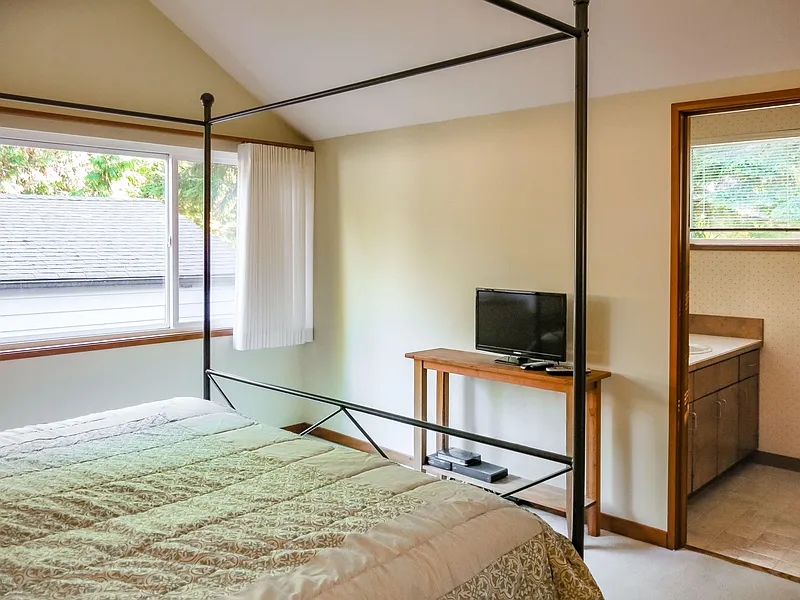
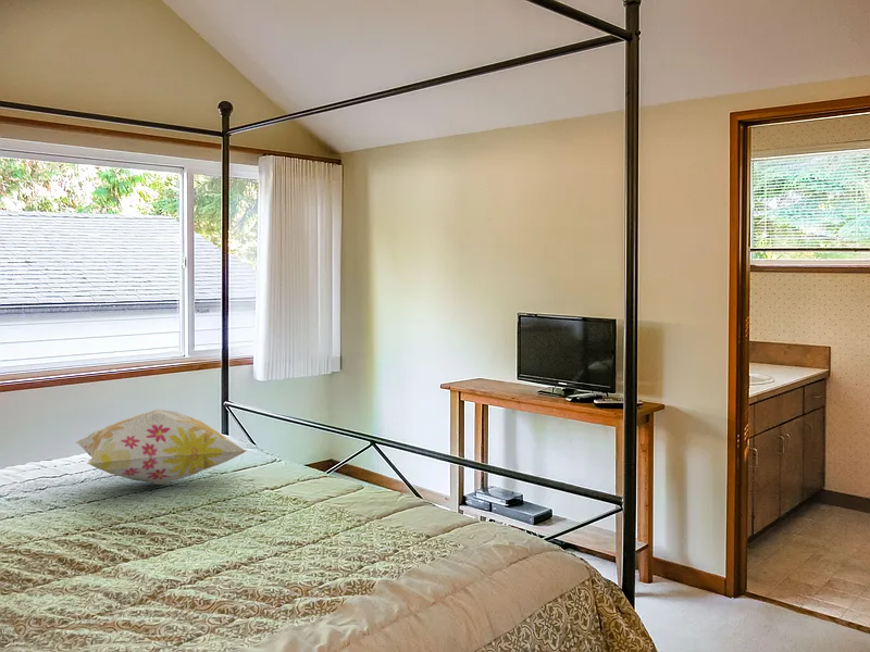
+ decorative pillow [74,409,247,486]
